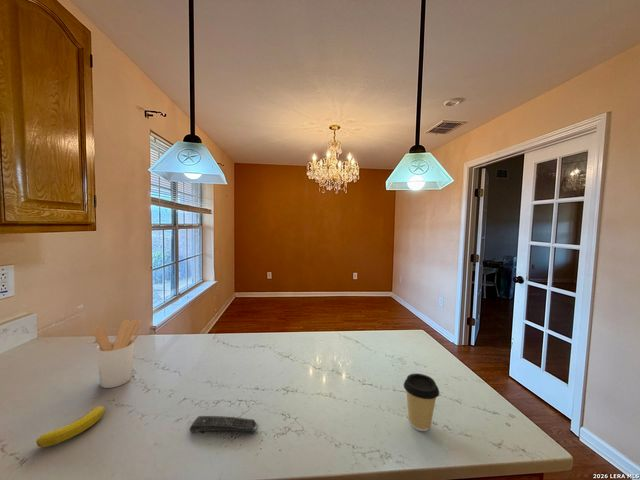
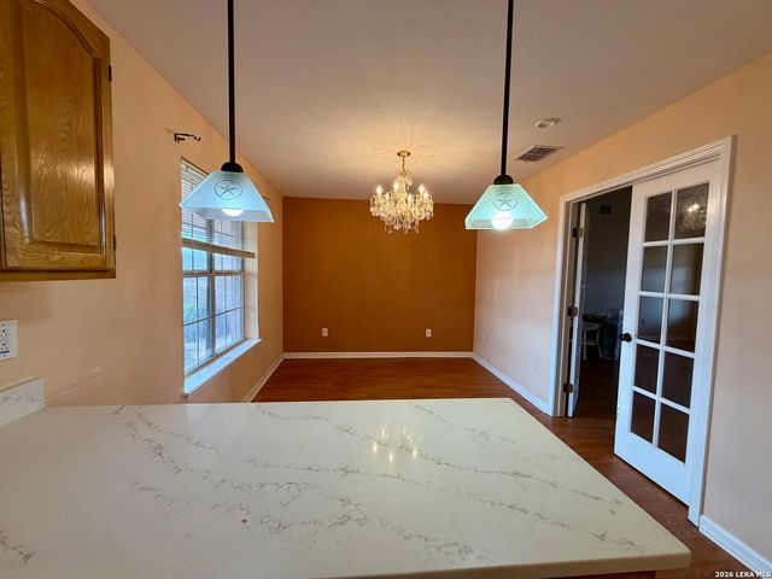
- remote control [189,415,259,434]
- utensil holder [92,318,142,389]
- coffee cup [403,372,440,432]
- banana [35,405,105,448]
